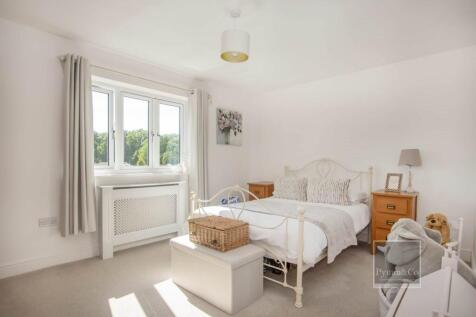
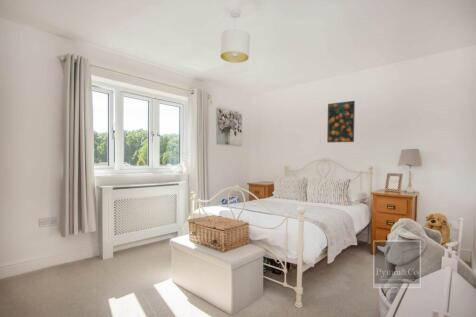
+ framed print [326,100,356,144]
